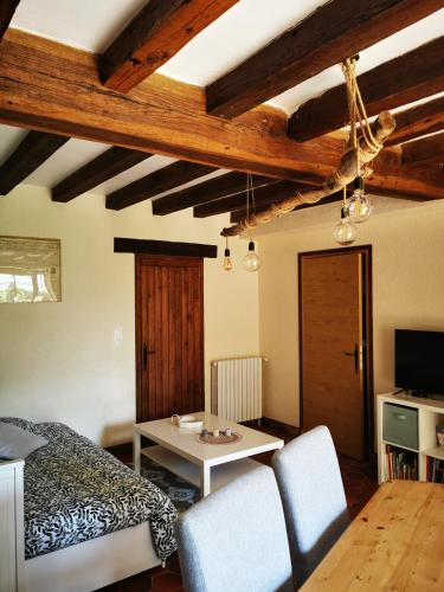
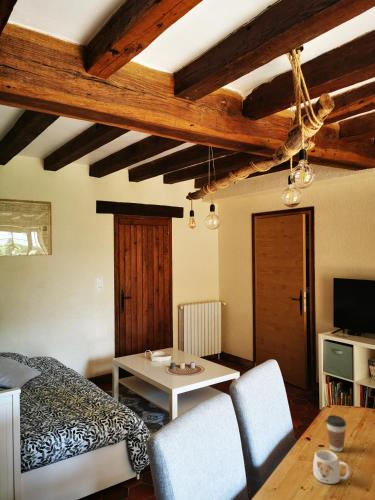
+ mug [312,449,351,485]
+ coffee cup [325,414,347,453]
